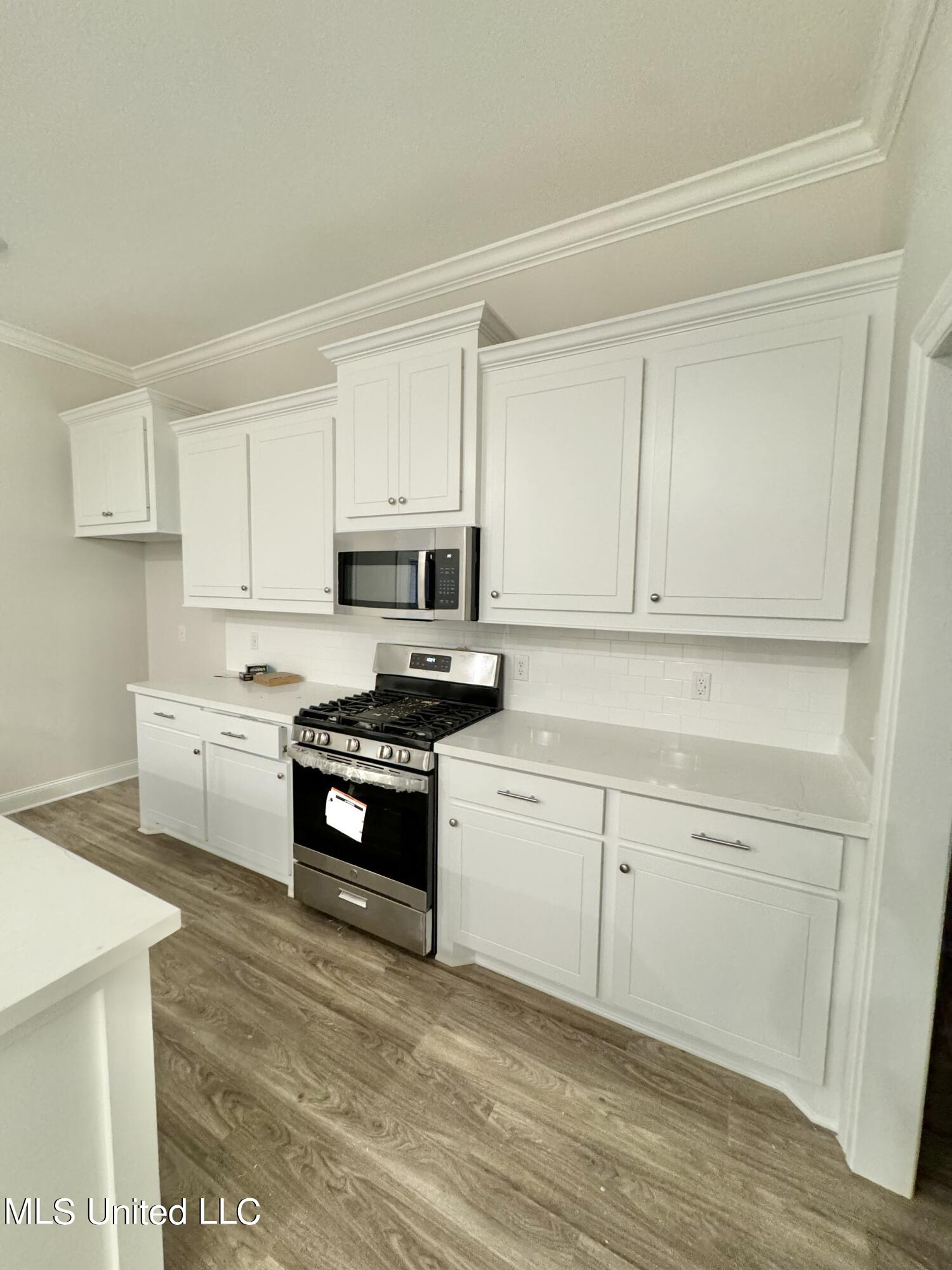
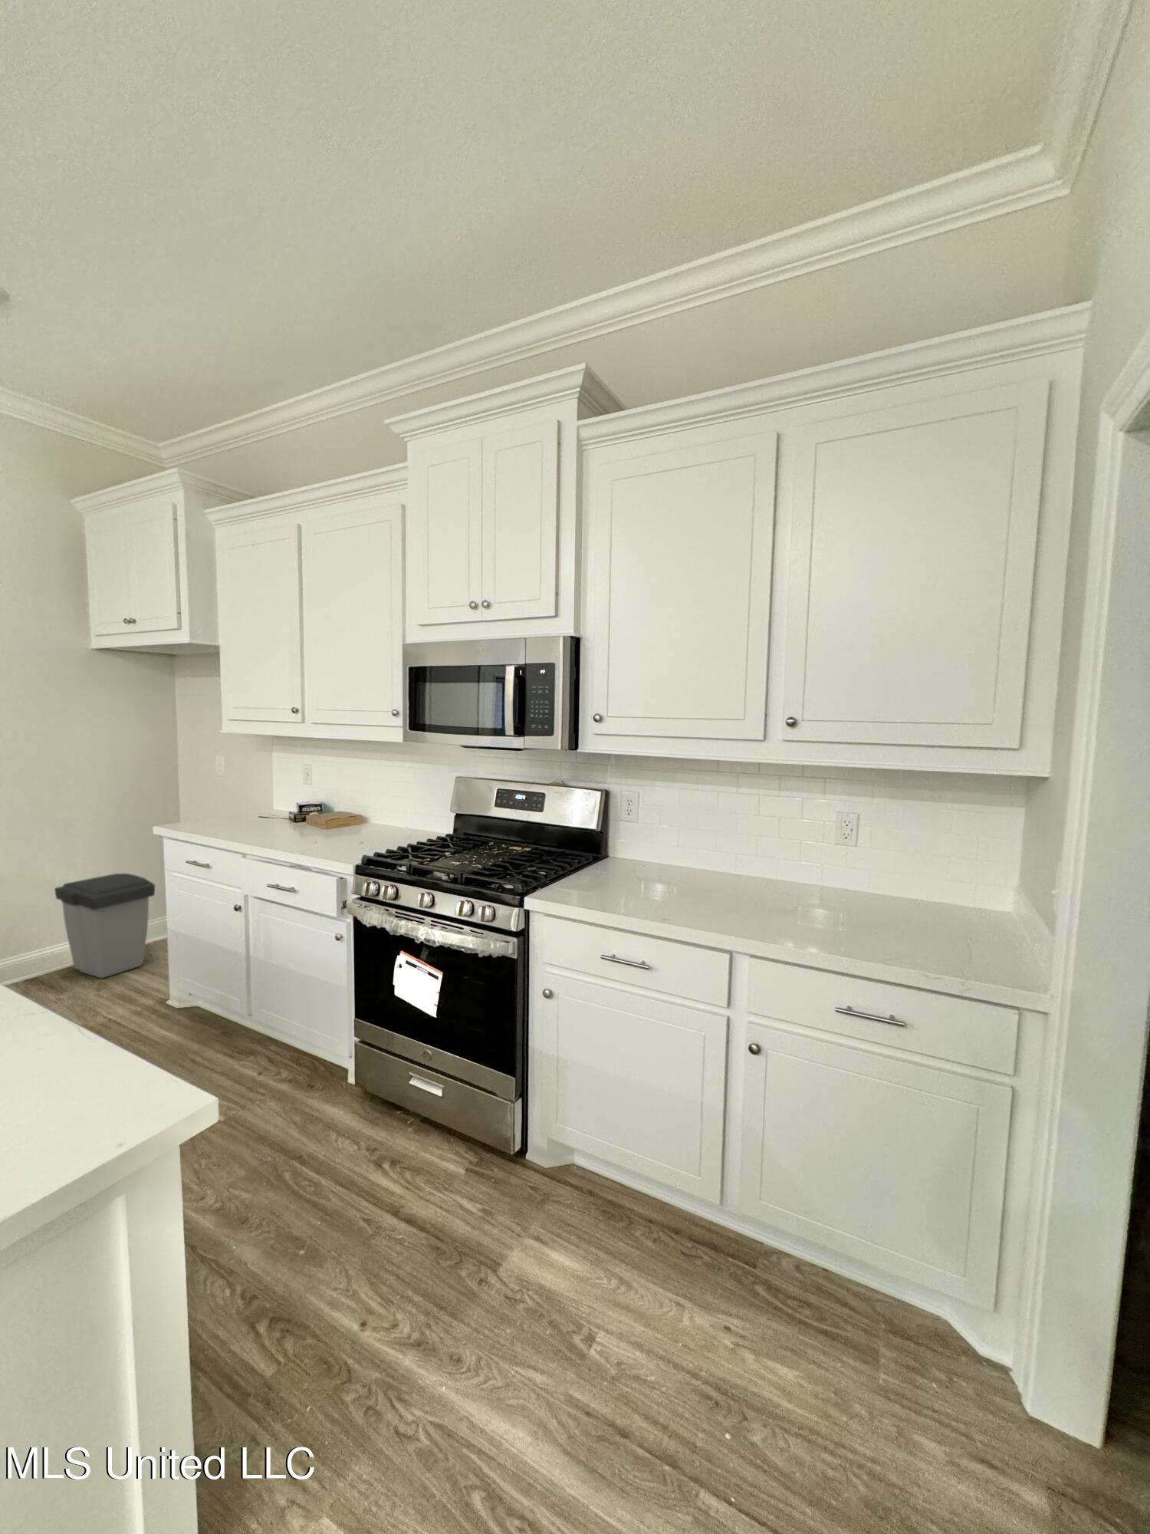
+ trash can [53,873,156,978]
